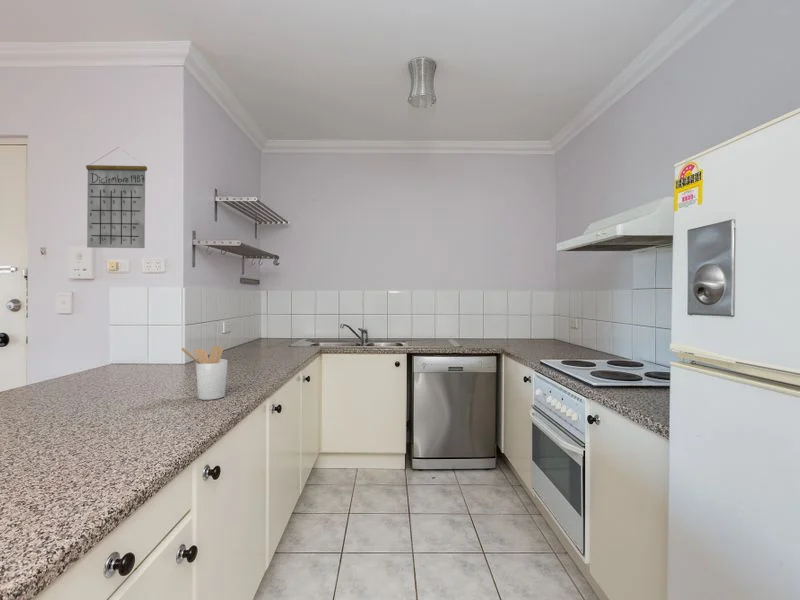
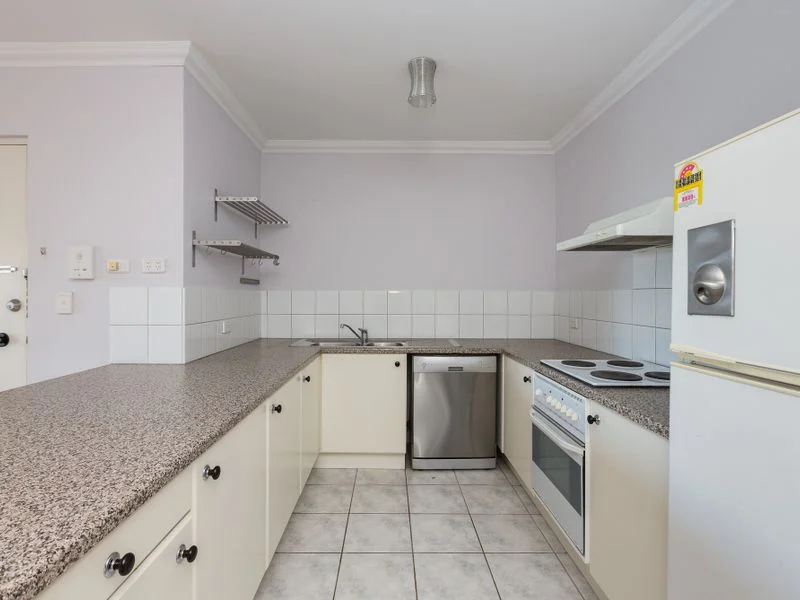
- calendar [85,147,148,249]
- utensil holder [180,345,228,401]
